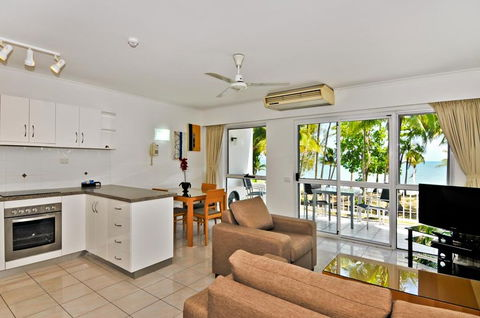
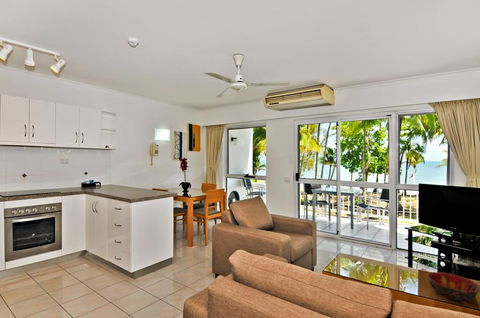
+ decorative bowl [426,271,480,302]
